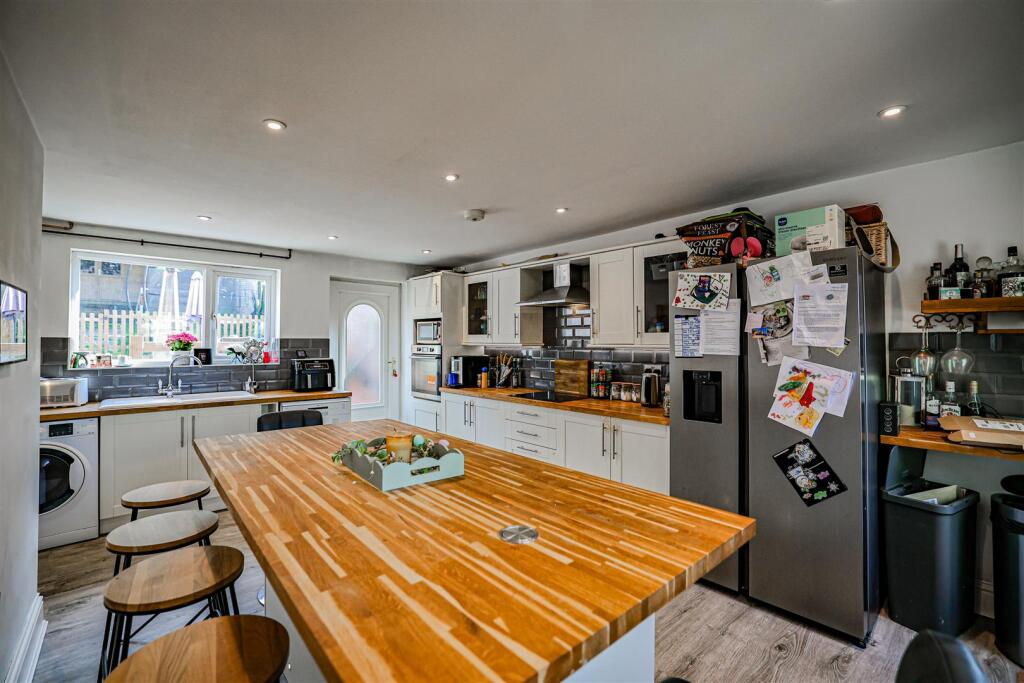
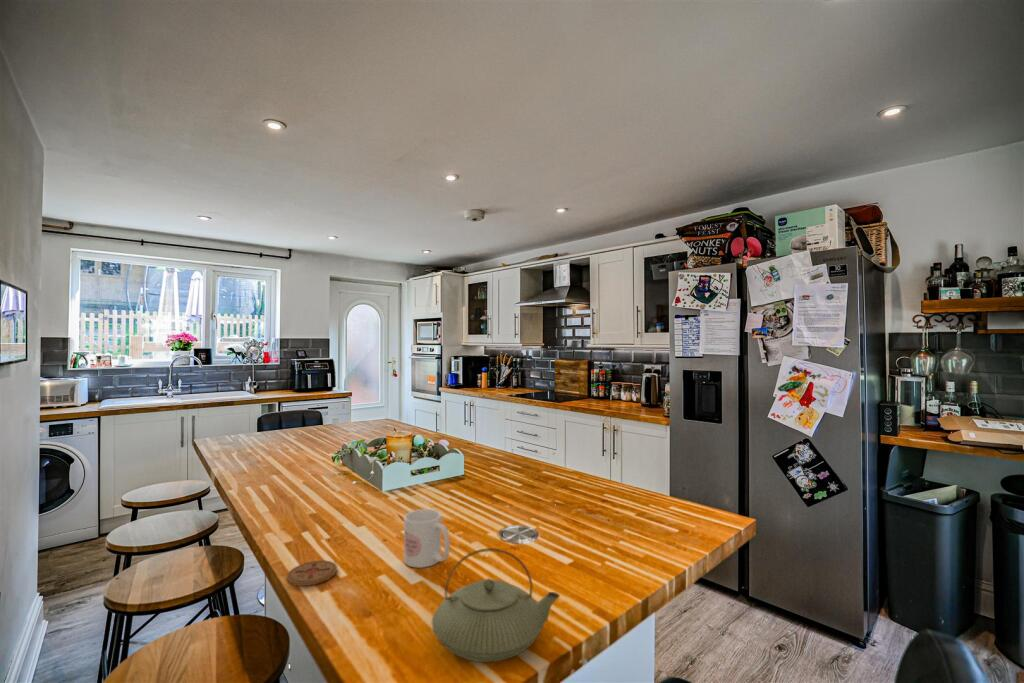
+ mug [403,508,451,569]
+ teapot [431,547,561,663]
+ coaster [286,559,338,587]
